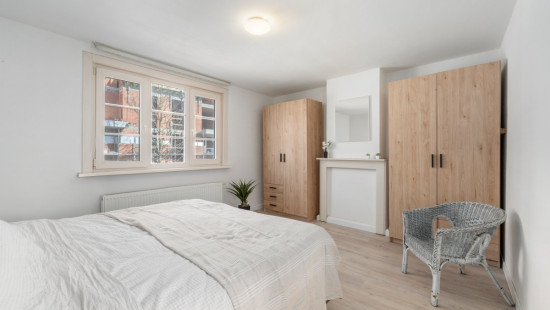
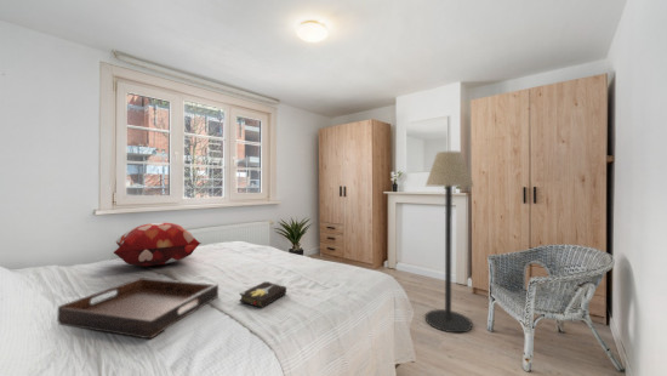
+ serving tray [56,277,220,340]
+ decorative pillow [113,222,203,267]
+ hardback book [238,280,287,309]
+ floor lamp [424,150,475,334]
